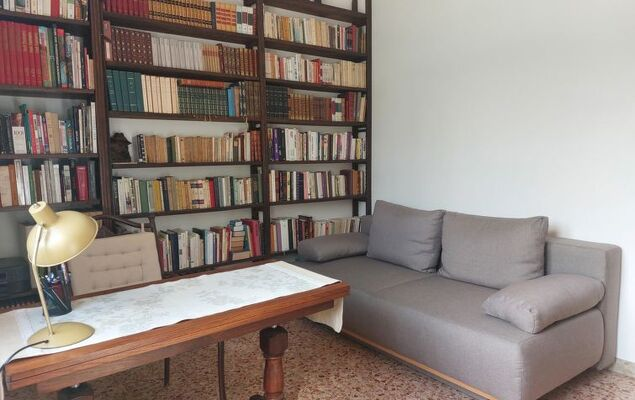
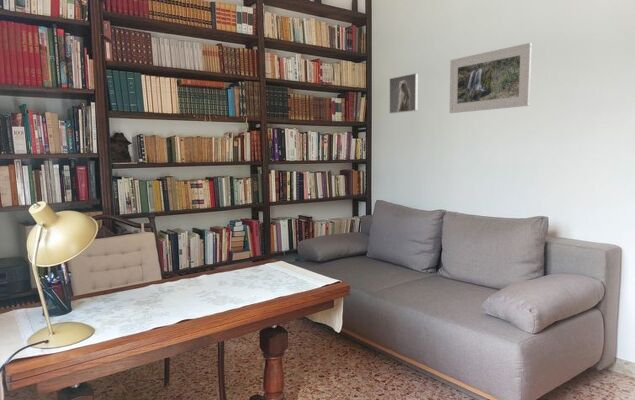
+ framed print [389,72,419,114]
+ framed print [448,42,533,114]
